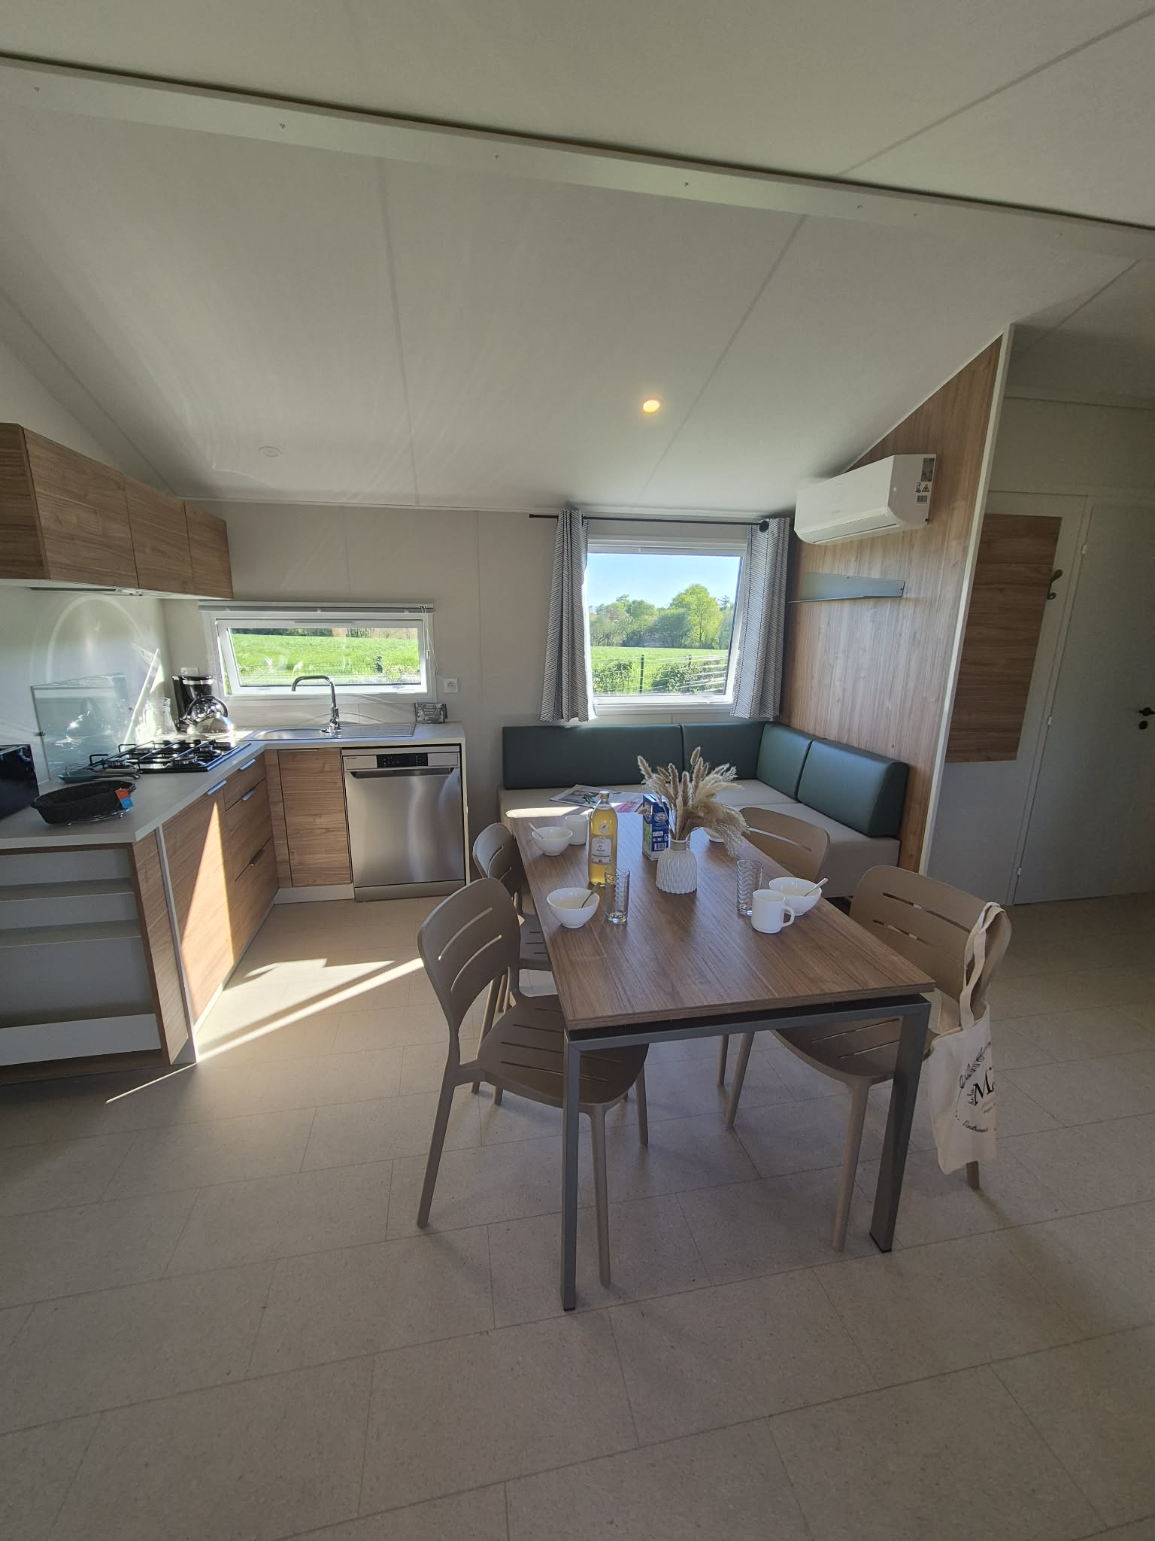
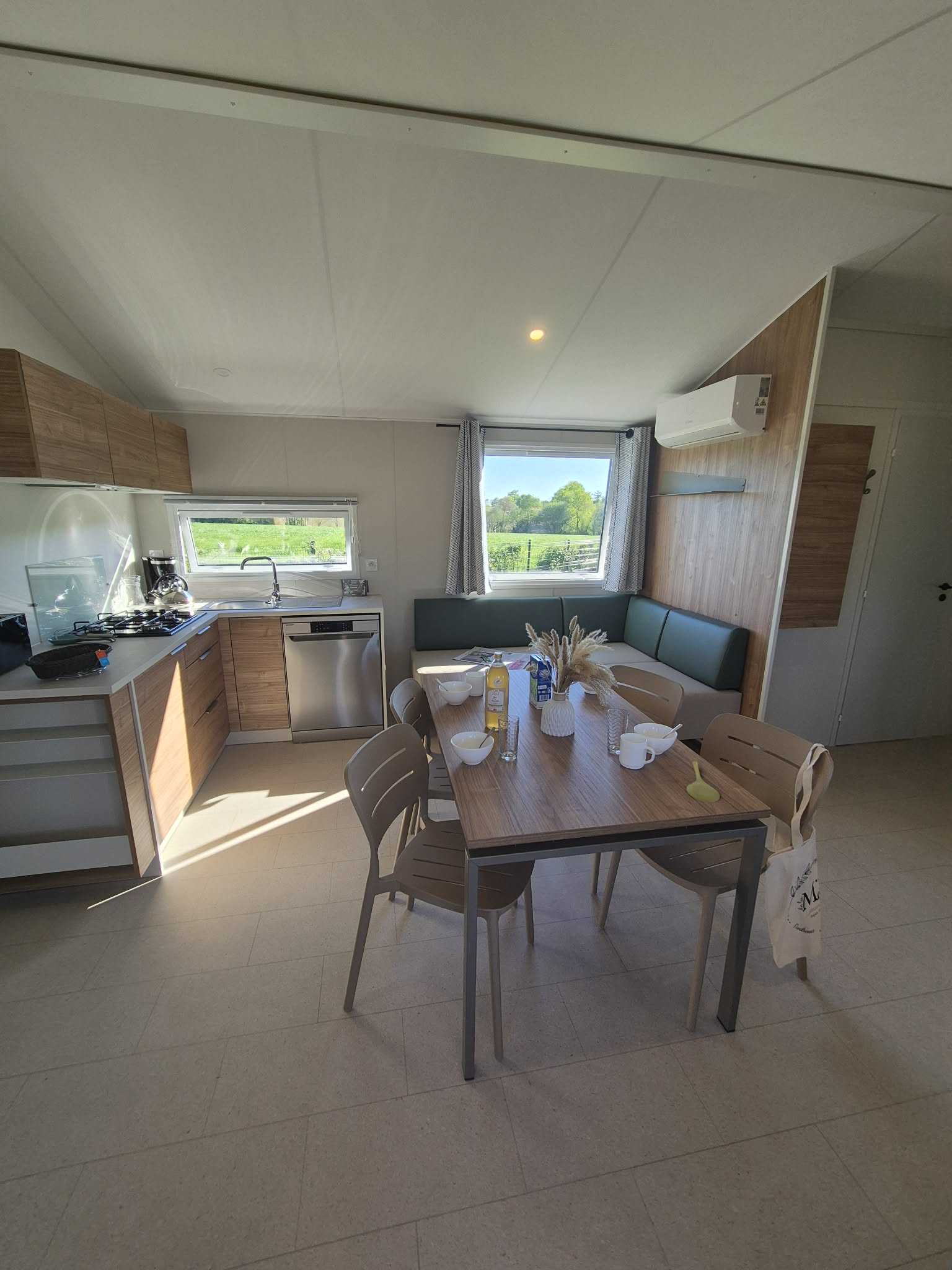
+ spoon [686,761,720,803]
